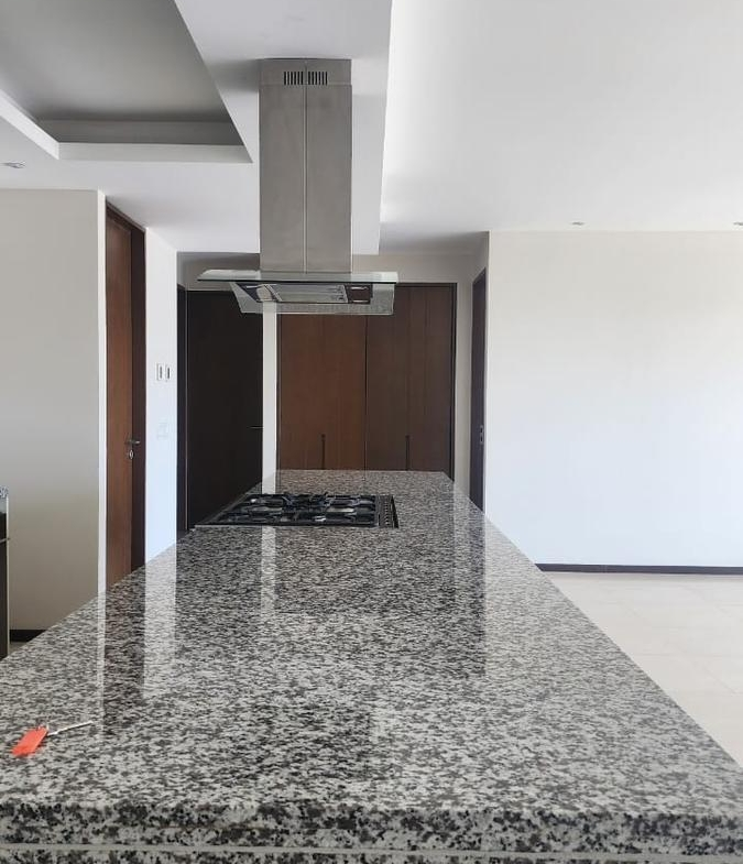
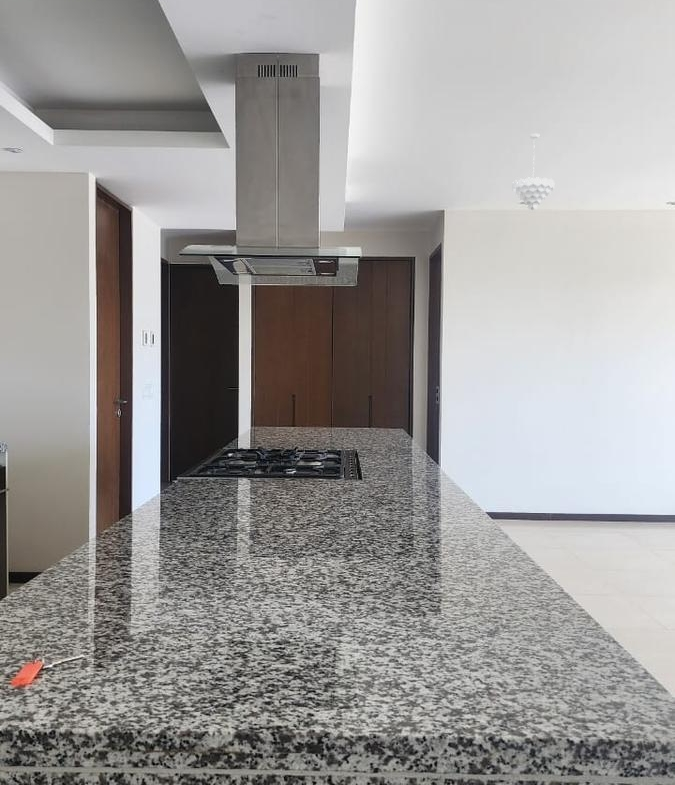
+ pendant light [511,133,555,211]
